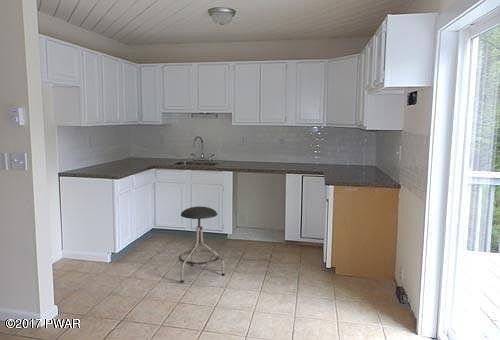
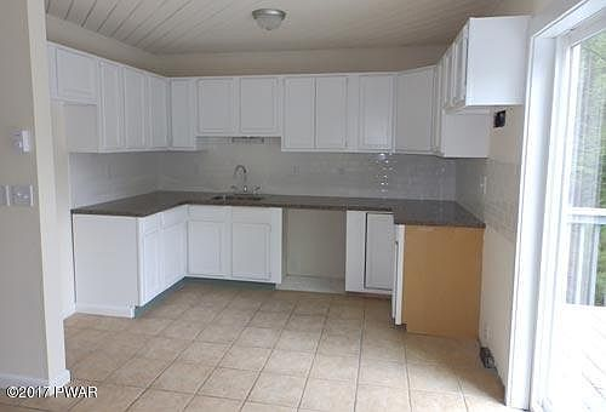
- stool [178,205,226,283]
